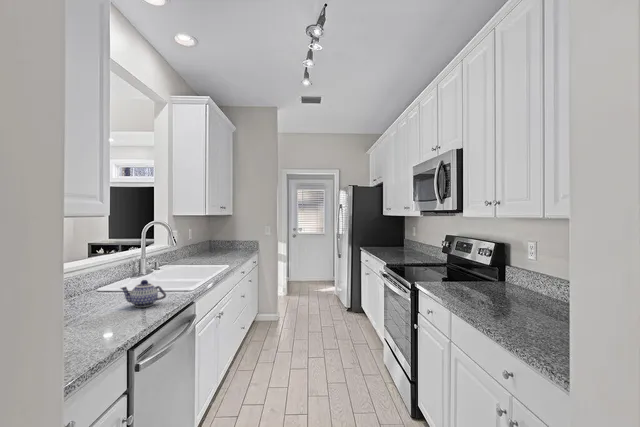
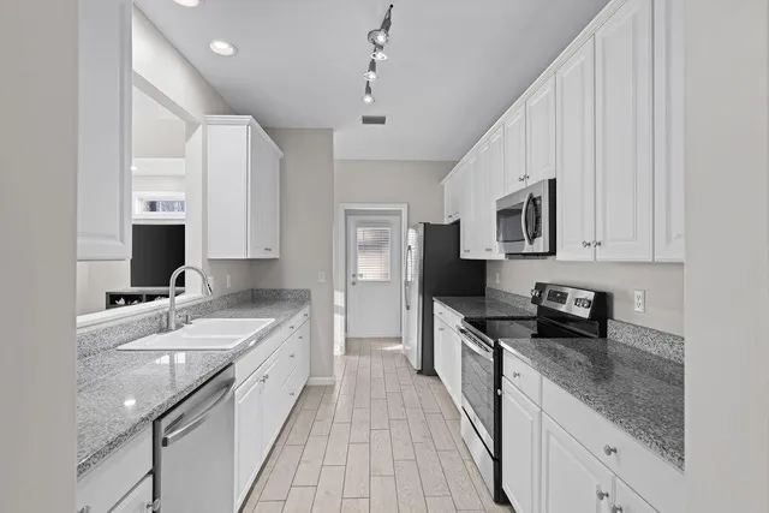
- teapot [119,279,167,308]
